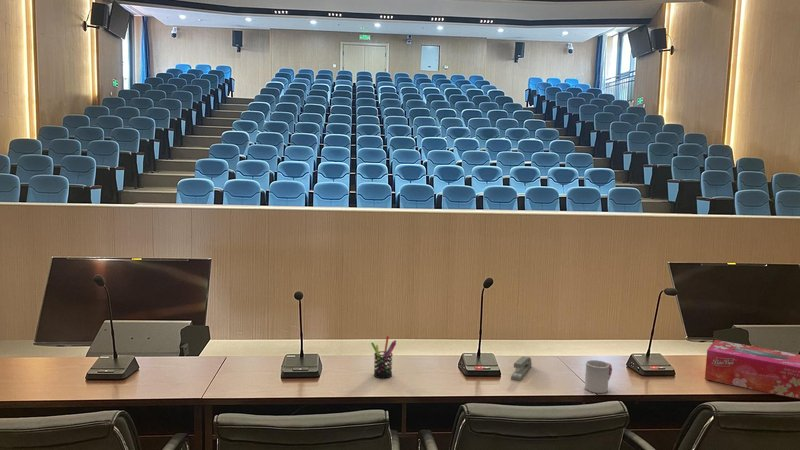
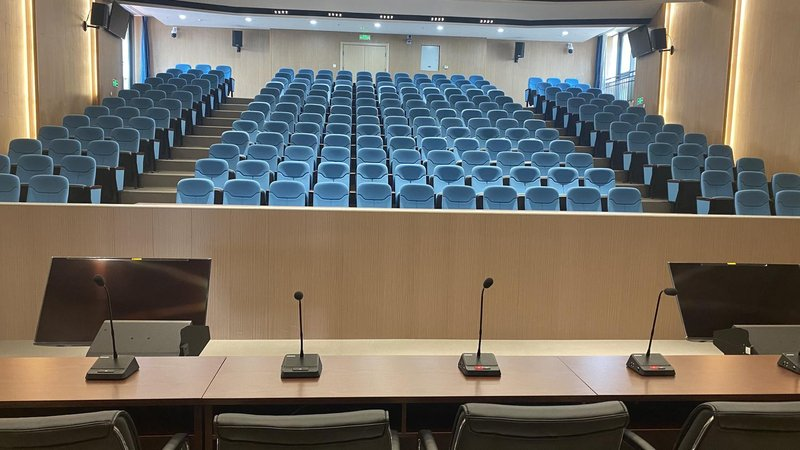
- tissue box [704,339,800,400]
- cup [584,359,613,394]
- pen holder [370,335,397,379]
- stapler [510,355,533,382]
